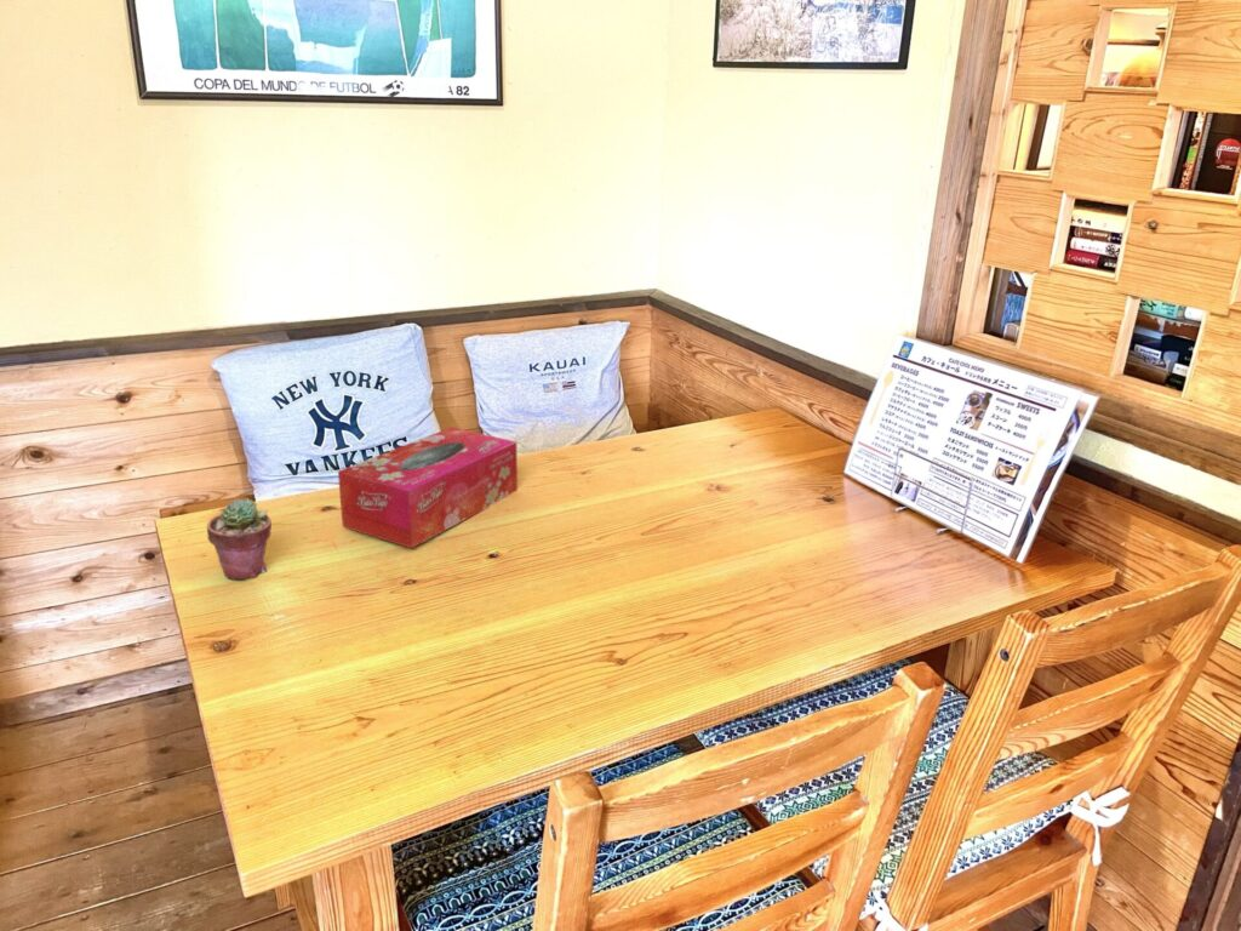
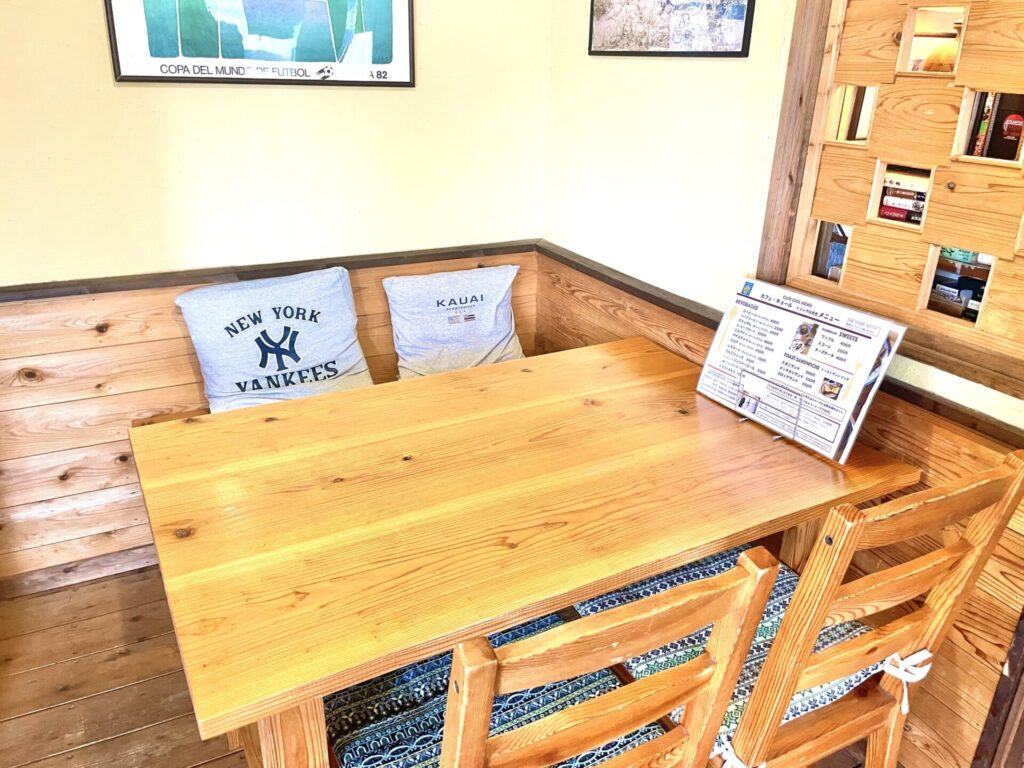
- potted succulent [206,498,273,581]
- tissue box [337,425,519,549]
